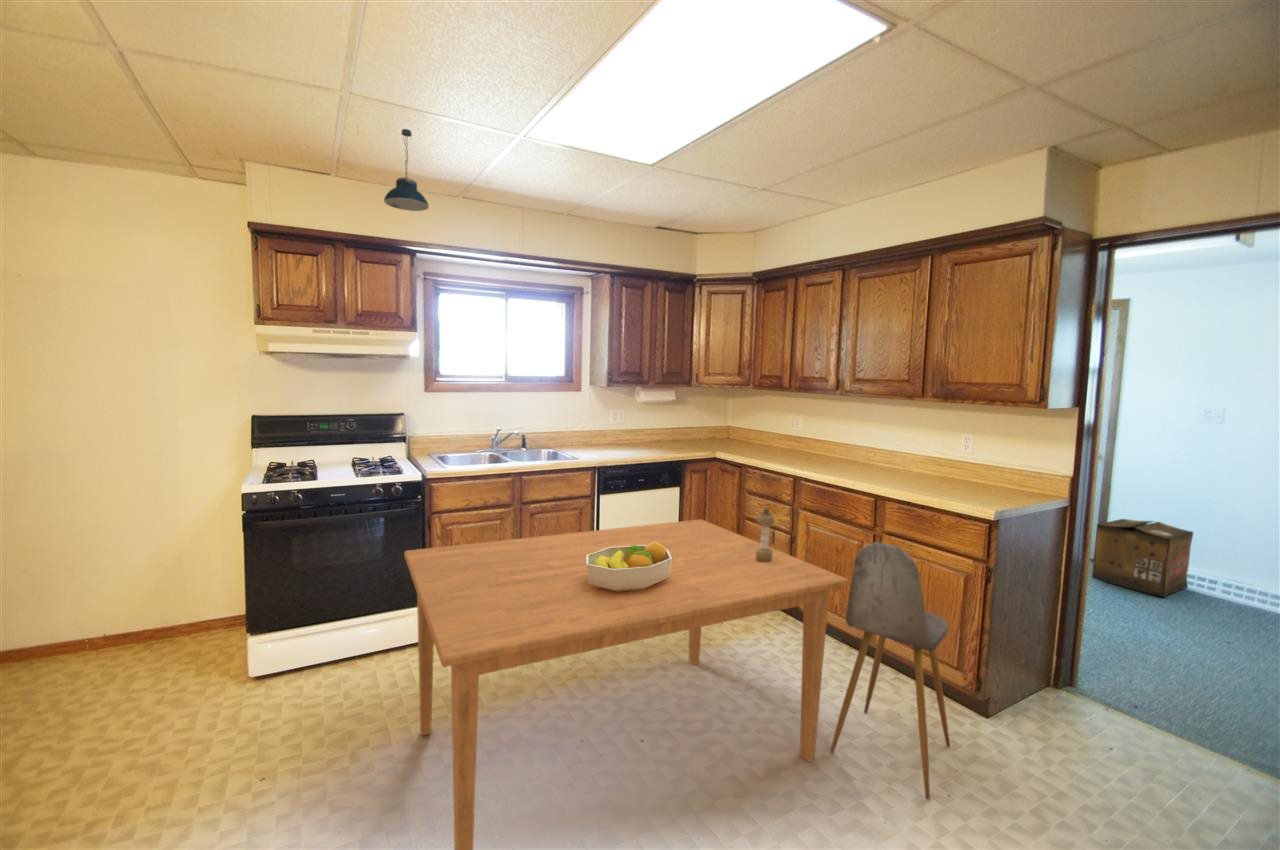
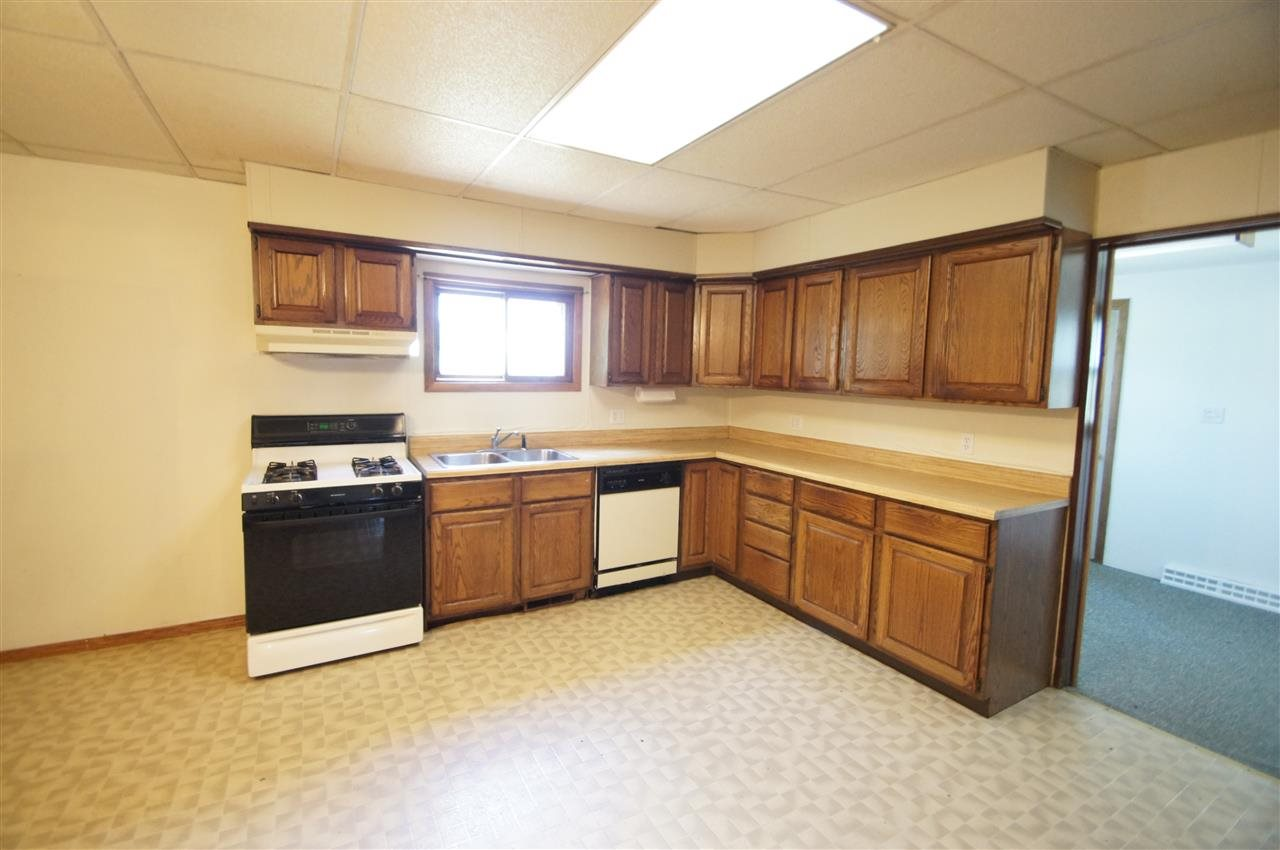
- dining table [403,518,849,850]
- fruit bowl [586,542,672,592]
- cardboard box [1091,518,1195,598]
- chair [829,541,951,800]
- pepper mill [756,507,776,562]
- pendant light [383,128,430,212]
